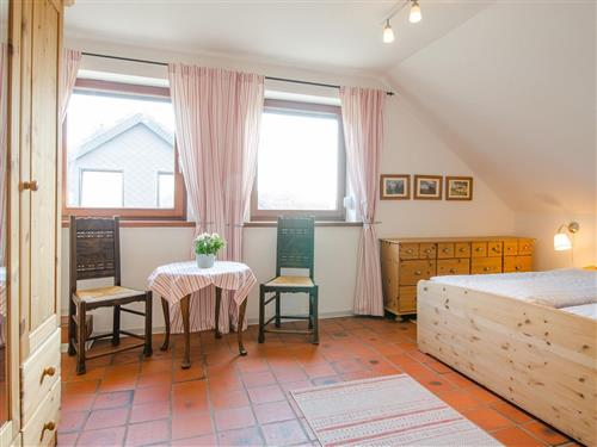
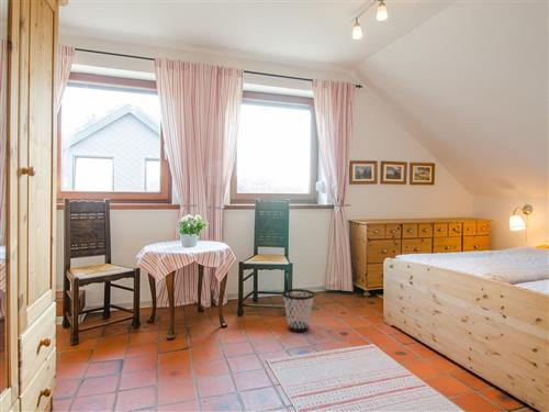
+ wastebasket [281,288,315,333]
